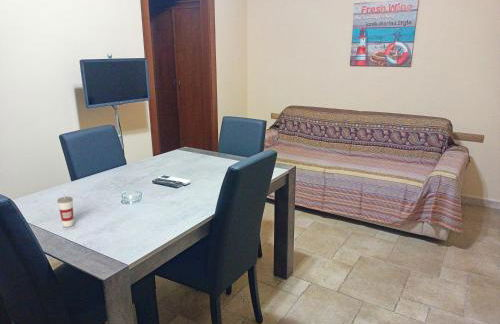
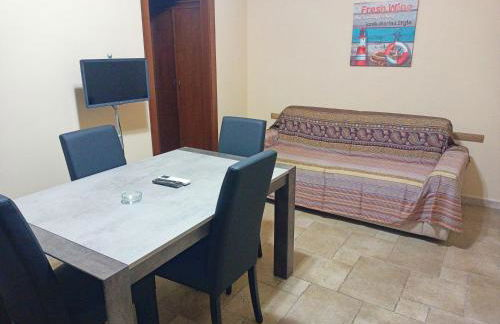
- cup [56,188,75,228]
